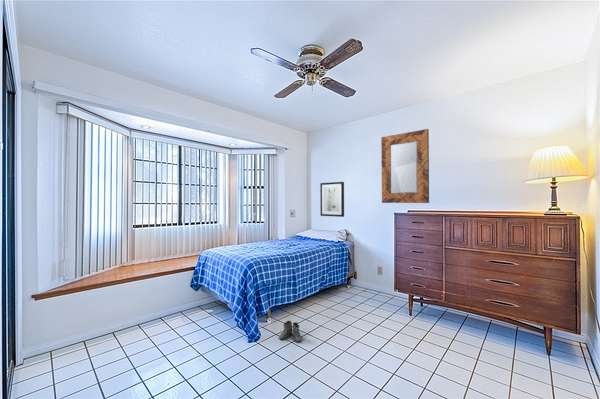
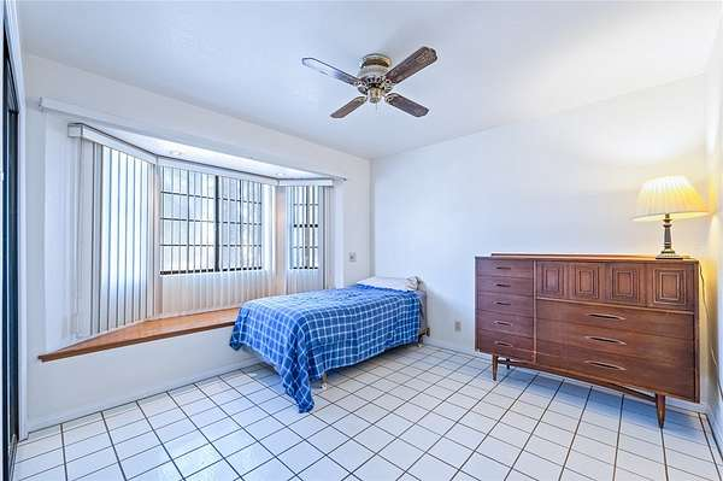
- wall art [319,181,345,218]
- boots [278,320,303,344]
- home mirror [380,128,430,204]
